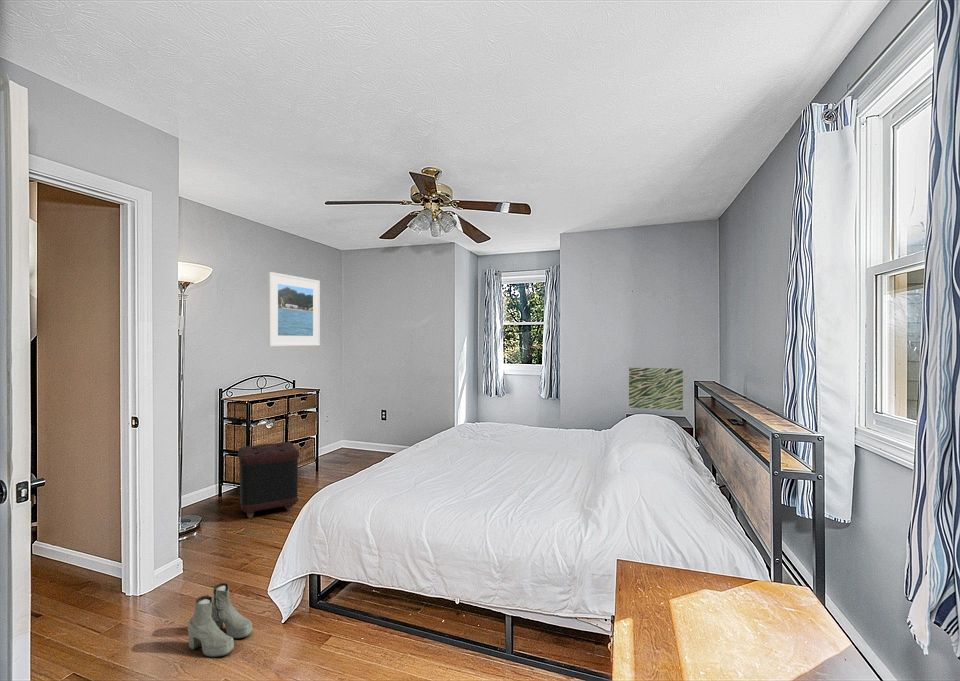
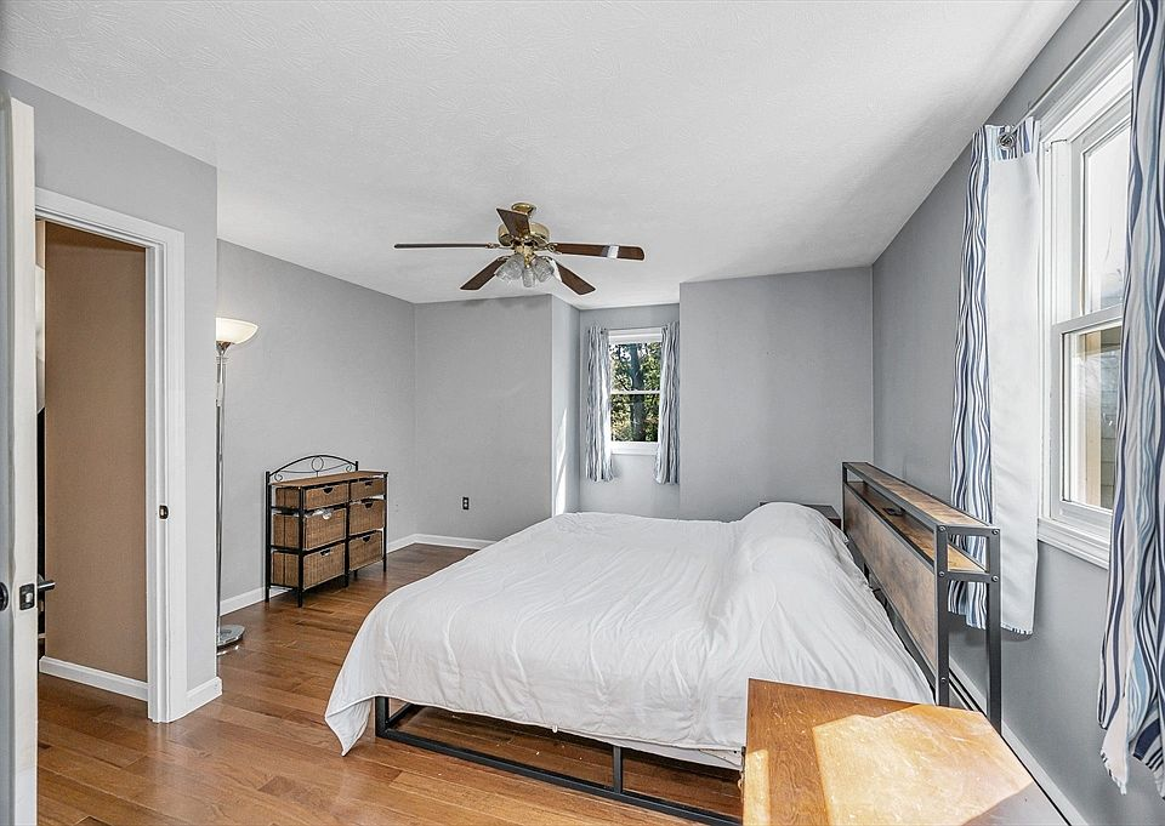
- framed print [267,271,321,347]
- ottoman [237,441,300,519]
- wall art [628,367,684,411]
- boots [187,582,254,658]
